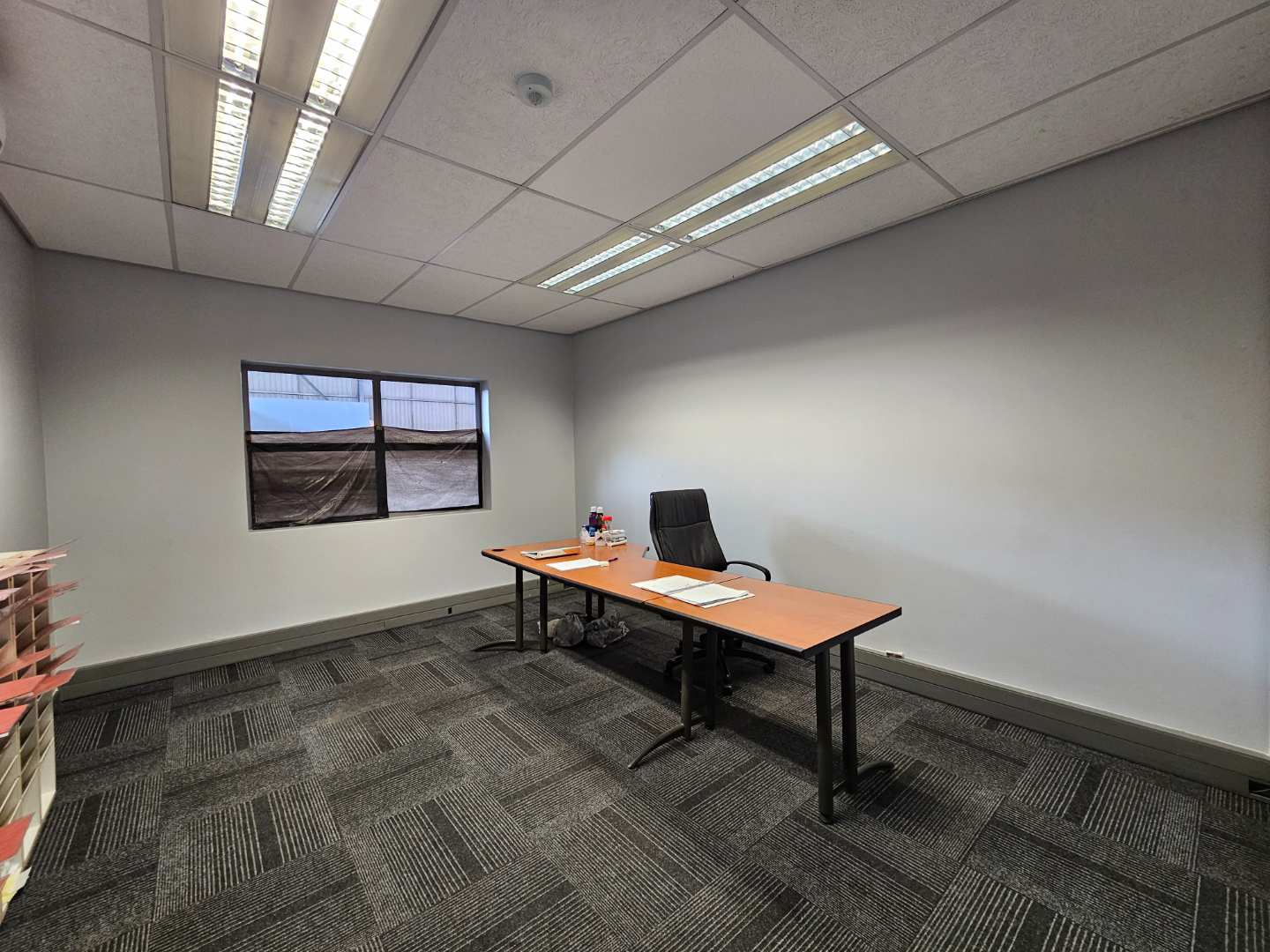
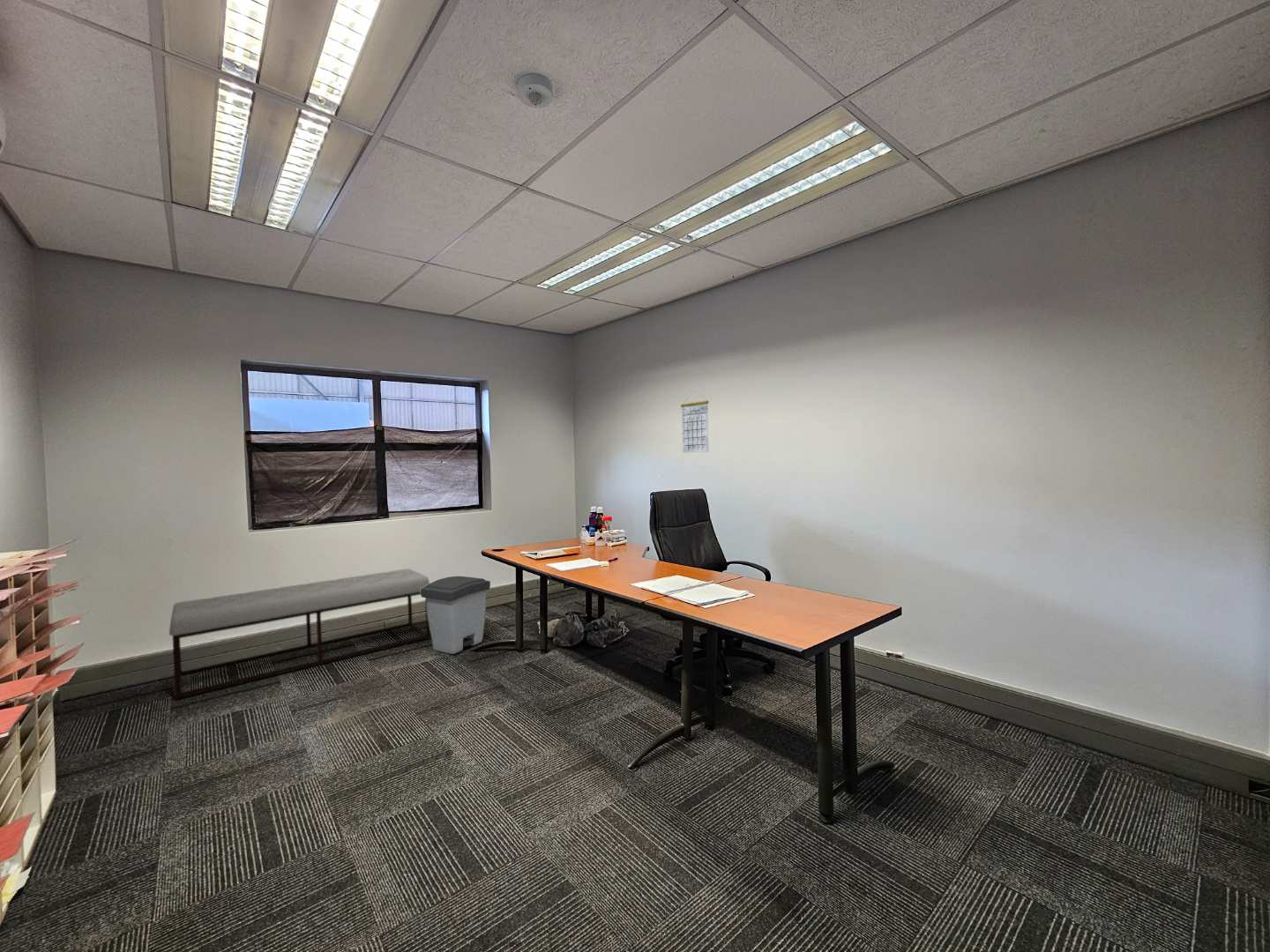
+ bench [168,568,431,700]
+ calendar [680,390,709,454]
+ trash can [421,576,491,655]
